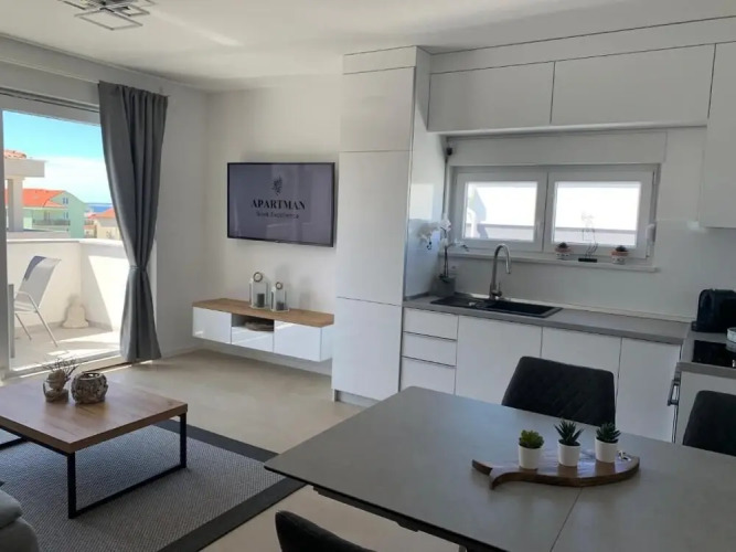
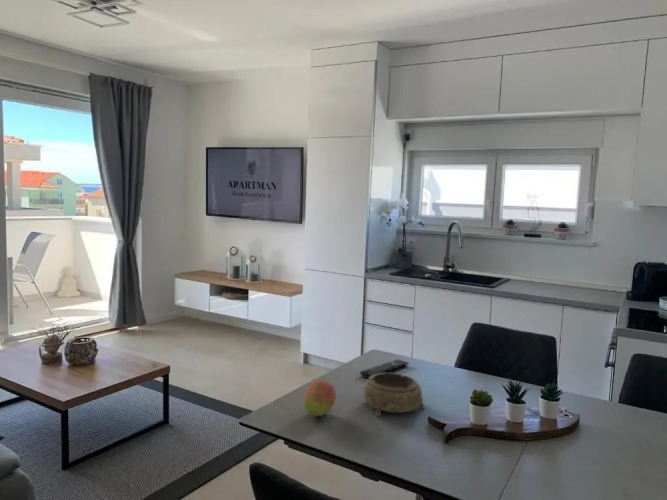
+ decorative bowl [363,372,426,417]
+ remote control [359,358,410,379]
+ fruit [302,379,337,417]
